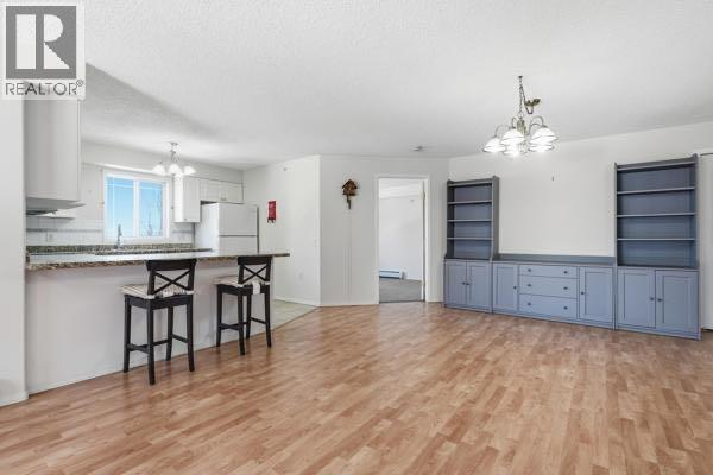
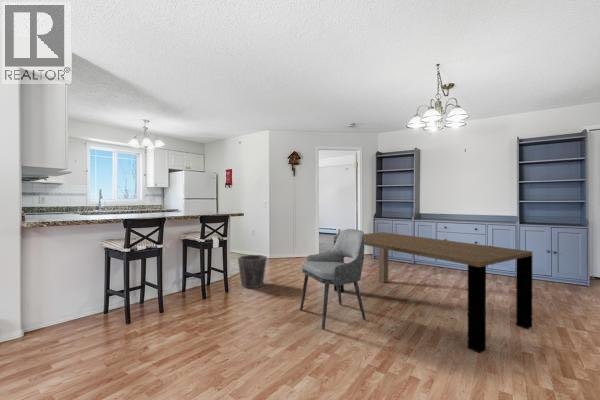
+ dining table [333,231,533,354]
+ waste bin [237,254,268,289]
+ dining chair [299,228,367,331]
